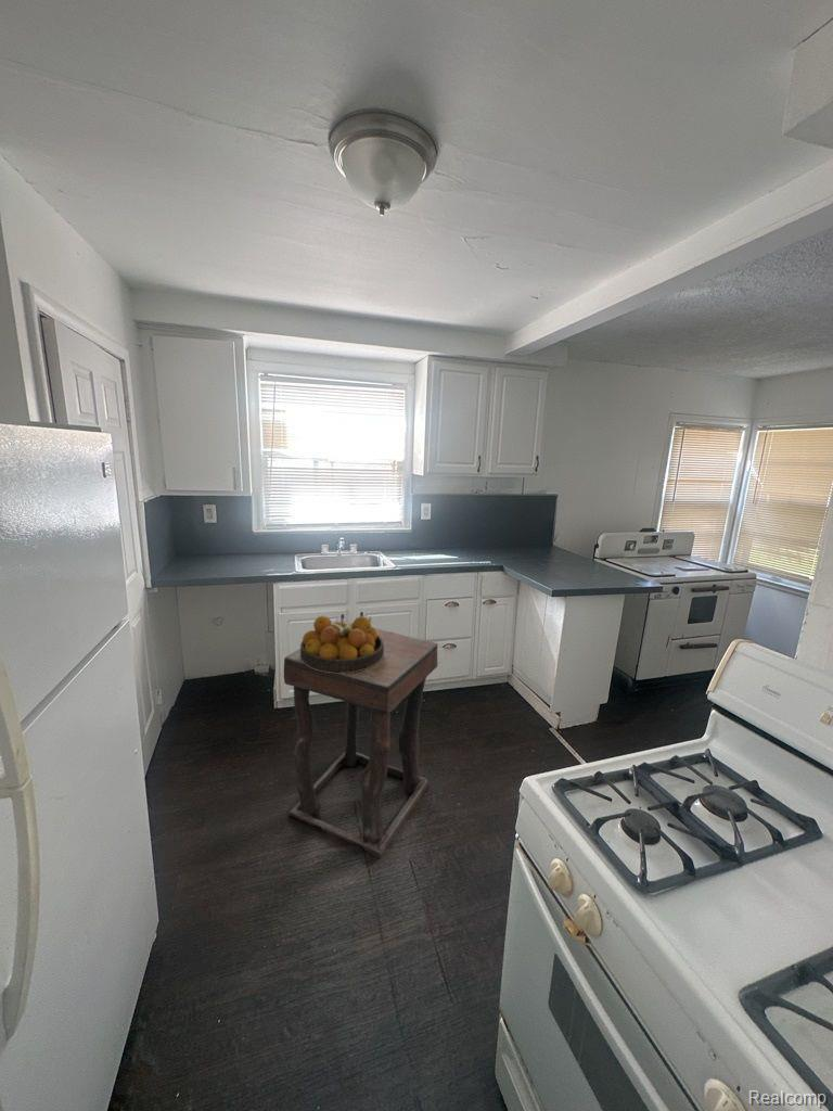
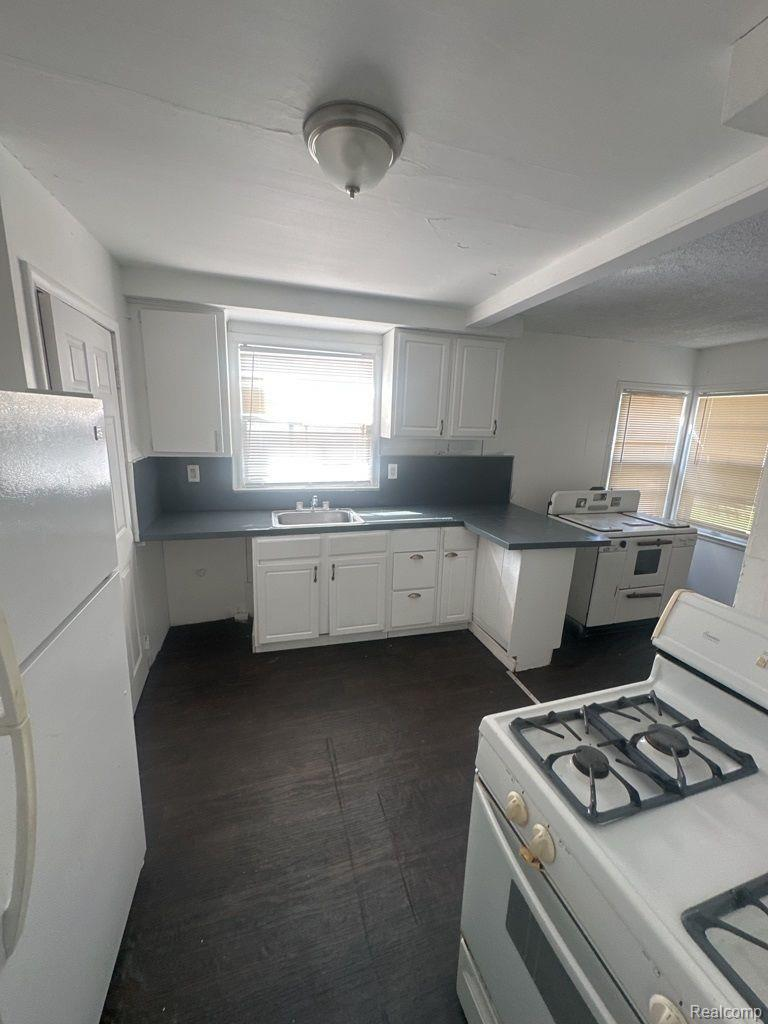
- side table [283,622,439,859]
- fruit bowl [299,615,384,674]
